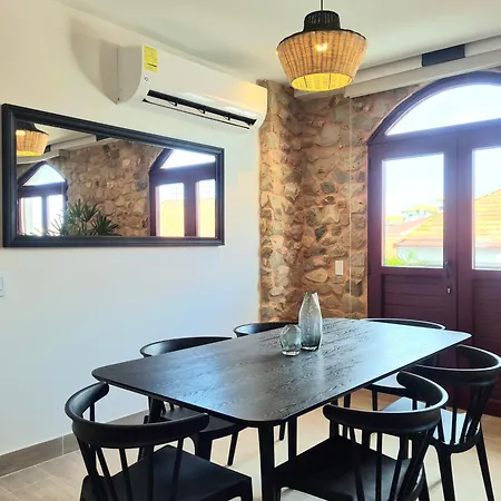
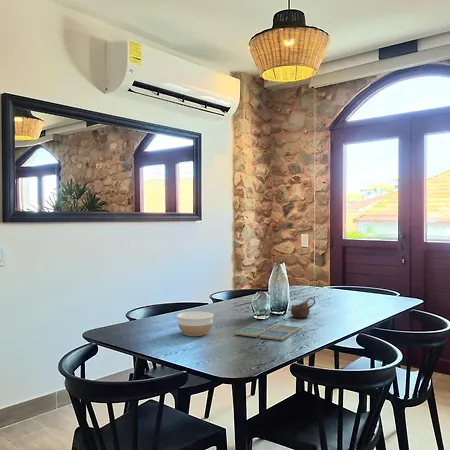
+ bowl [176,310,215,337]
+ cup [290,296,316,319]
+ drink coaster [234,321,302,341]
